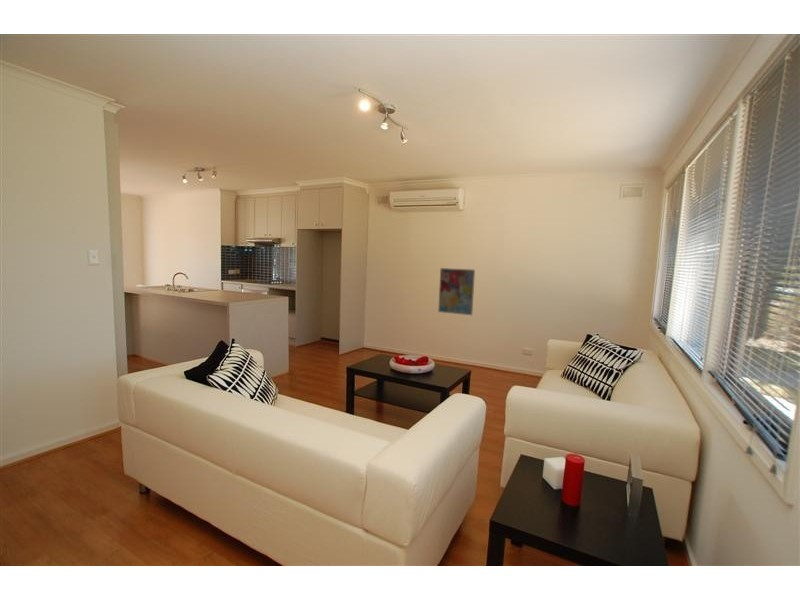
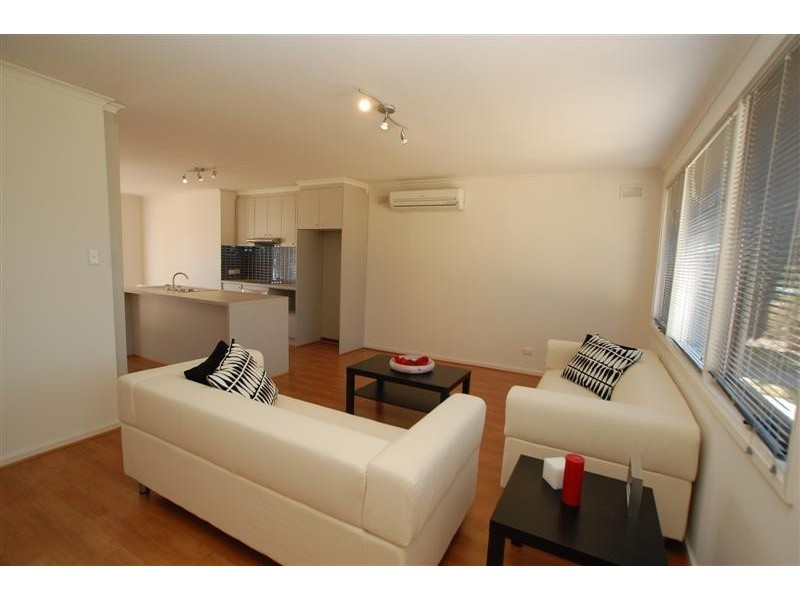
- wall art [437,267,476,316]
